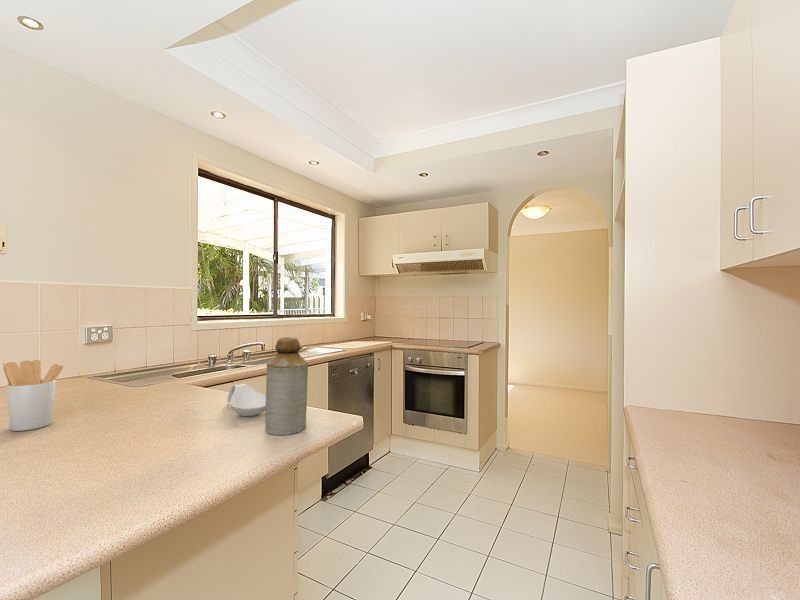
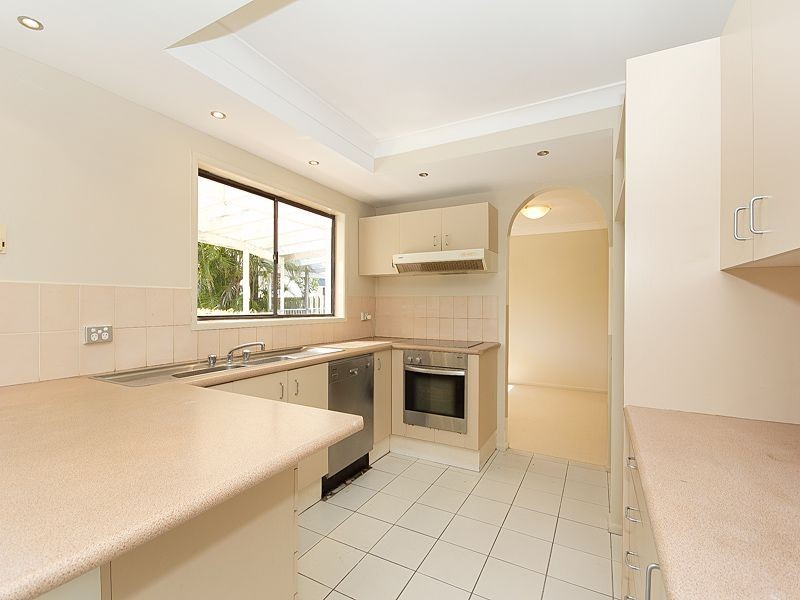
- bottle [264,336,309,436]
- utensil holder [2,359,64,432]
- spoon rest [226,383,266,417]
